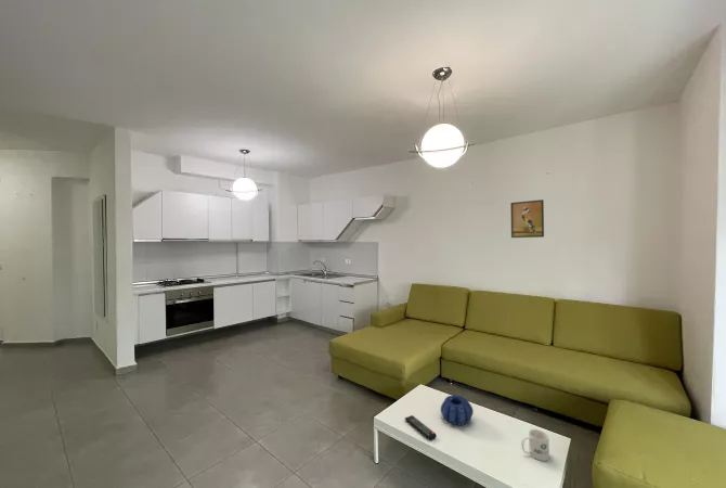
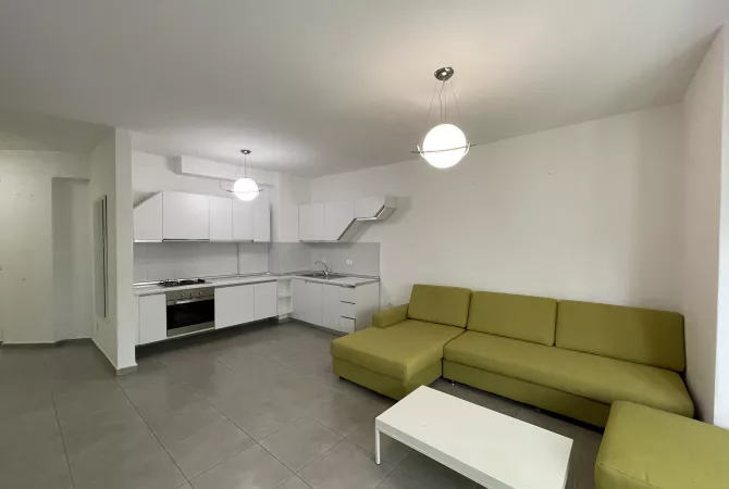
- remote control [404,414,438,441]
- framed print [509,198,545,239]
- decorative bowl [440,394,475,426]
- mug [520,428,550,462]
